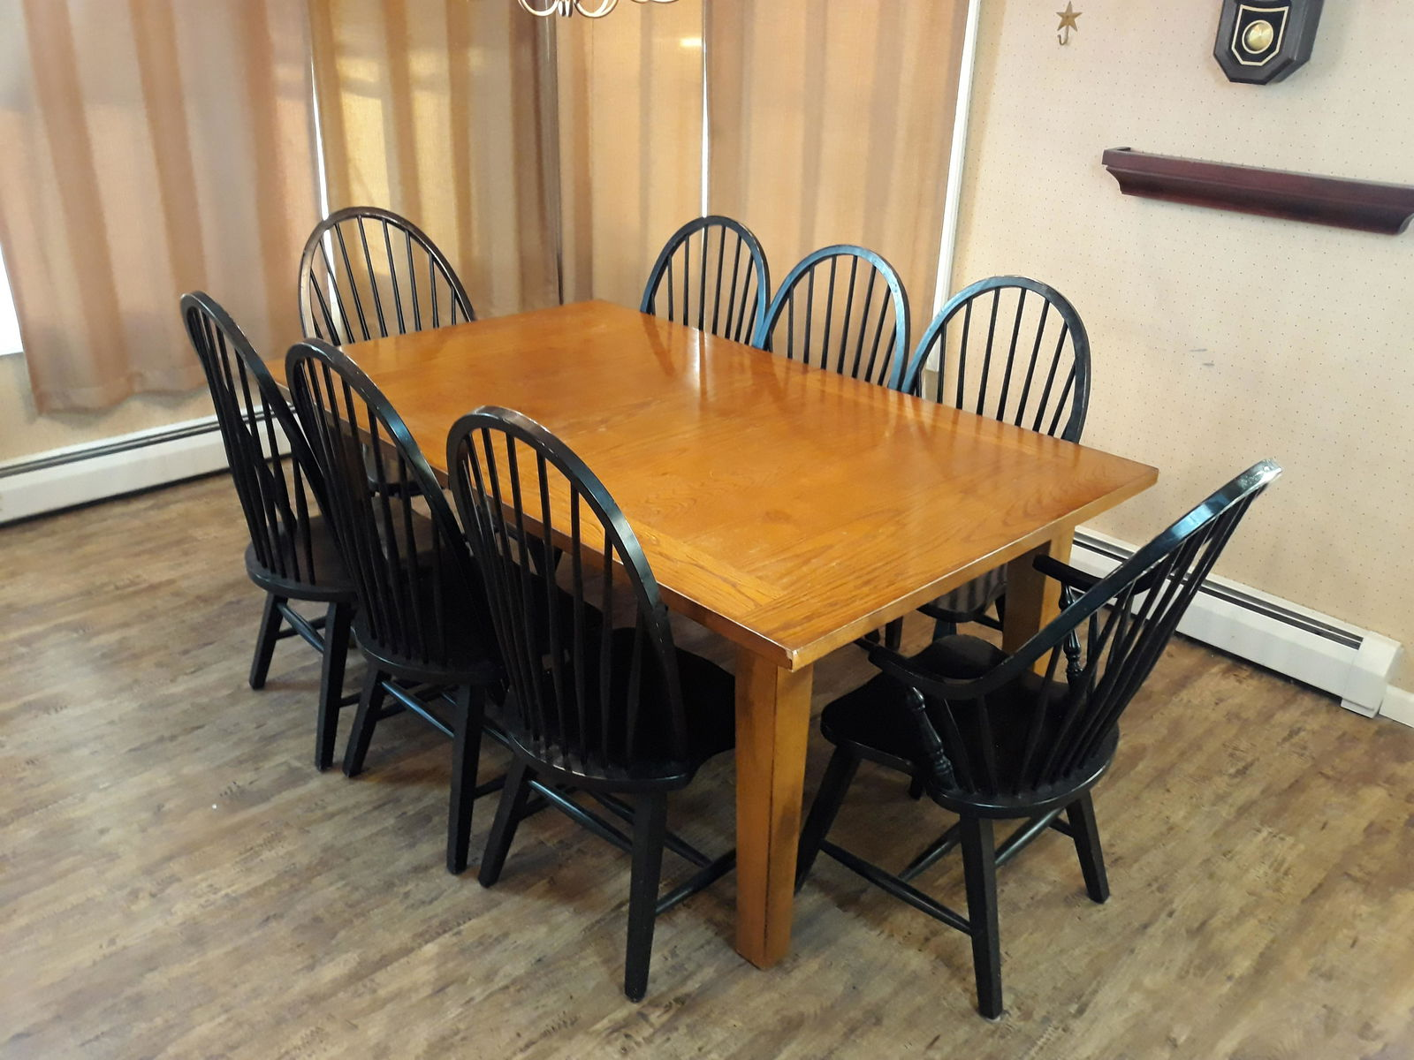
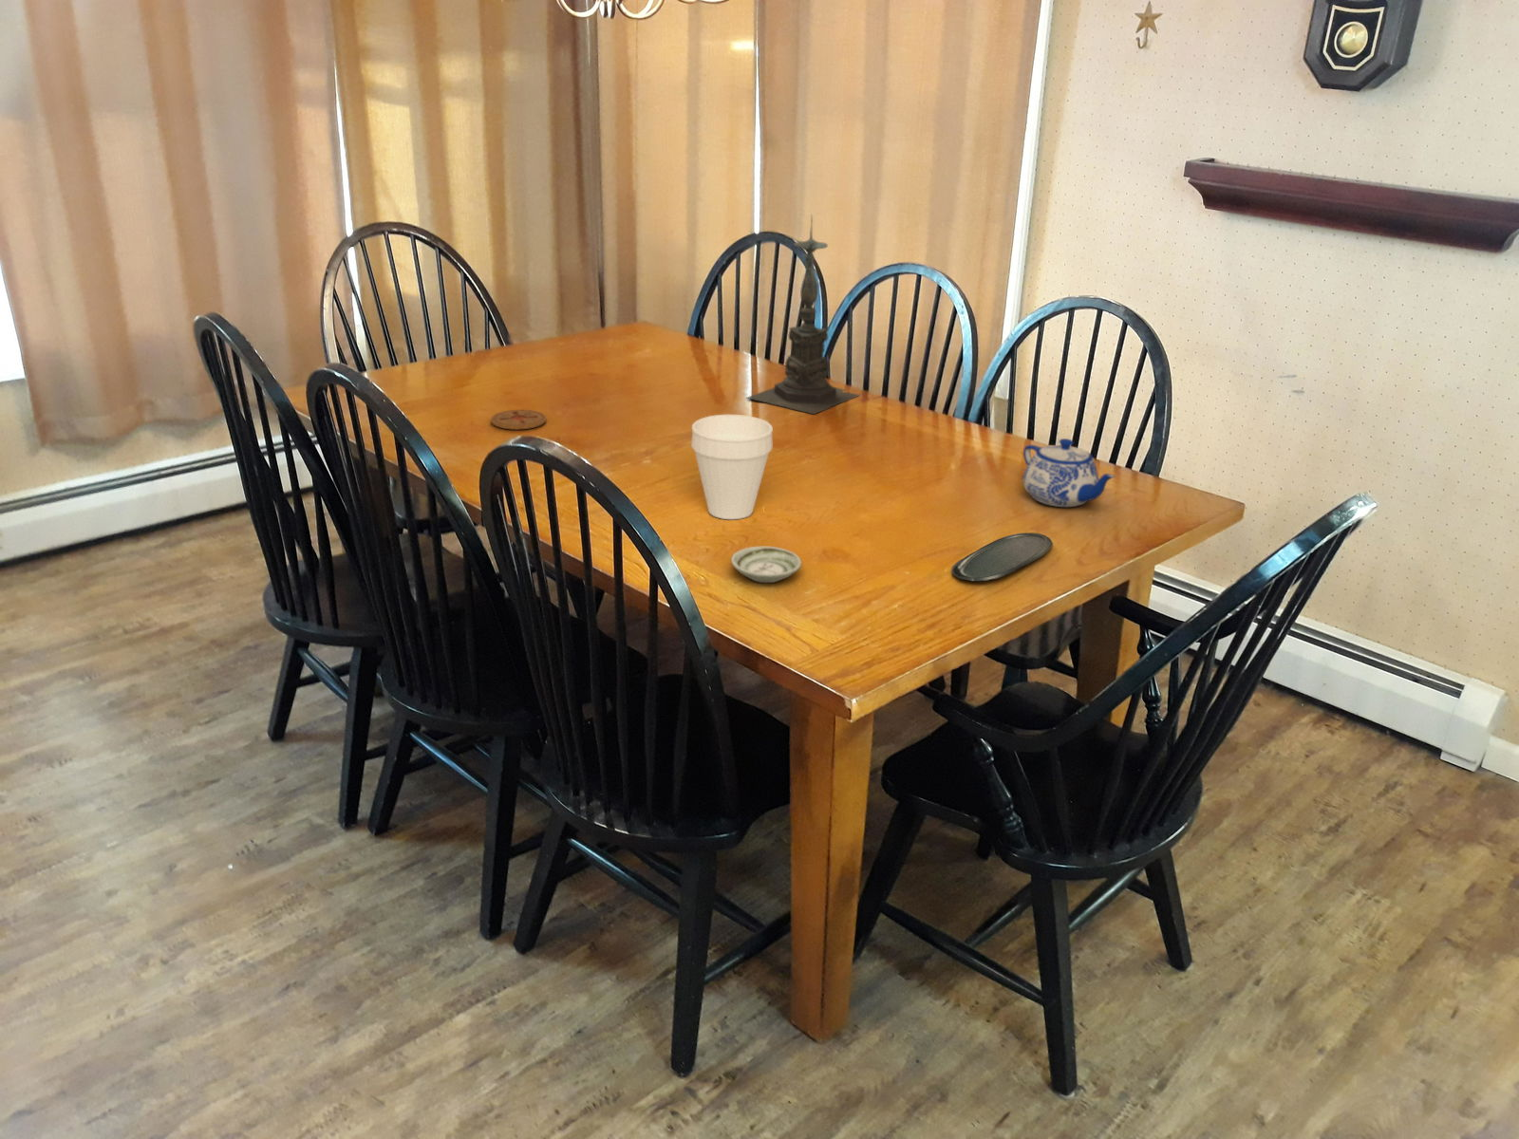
+ coaster [490,409,547,431]
+ candle holder [746,213,864,415]
+ cup [690,414,774,520]
+ oval tray [951,531,1054,581]
+ teapot [1021,438,1116,507]
+ saucer [730,546,803,584]
